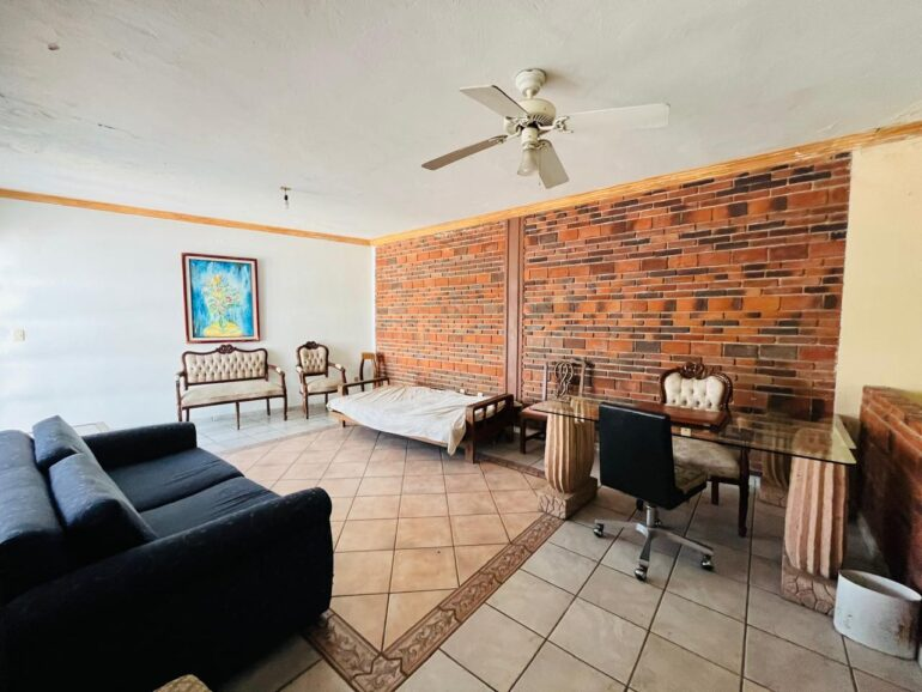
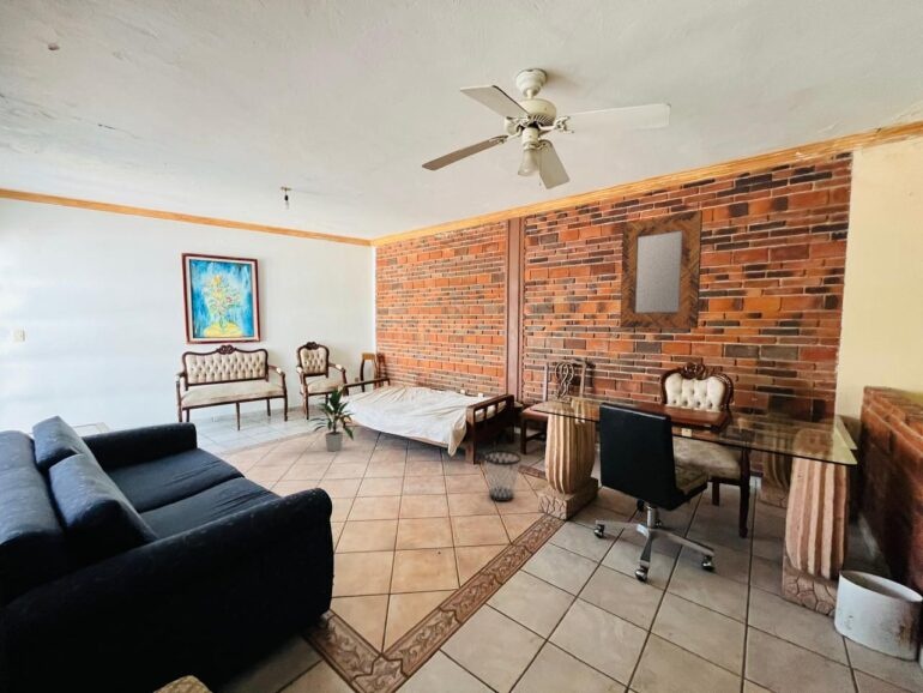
+ home mirror [619,210,704,330]
+ indoor plant [307,386,355,452]
+ wastebasket [482,448,523,502]
